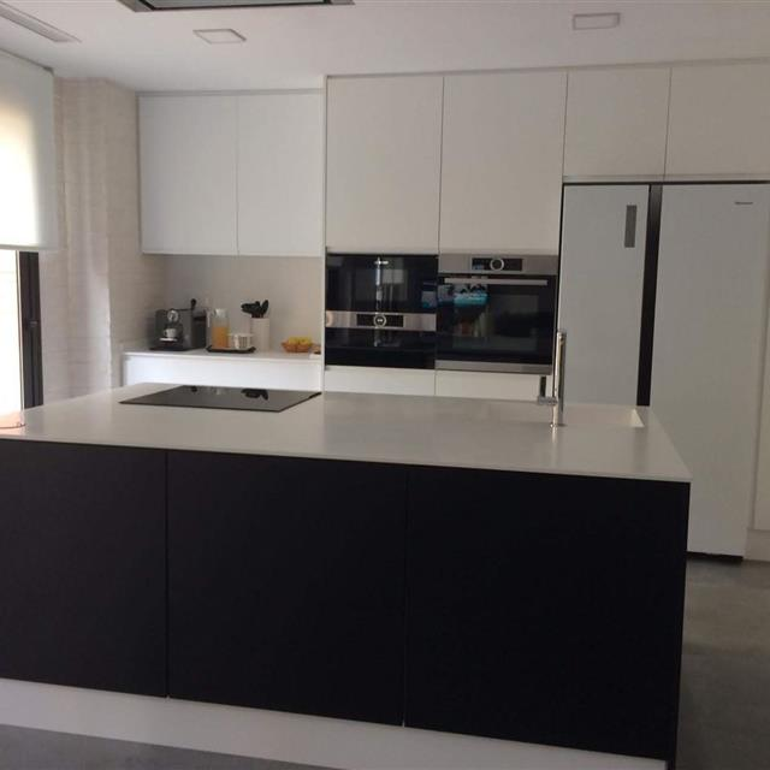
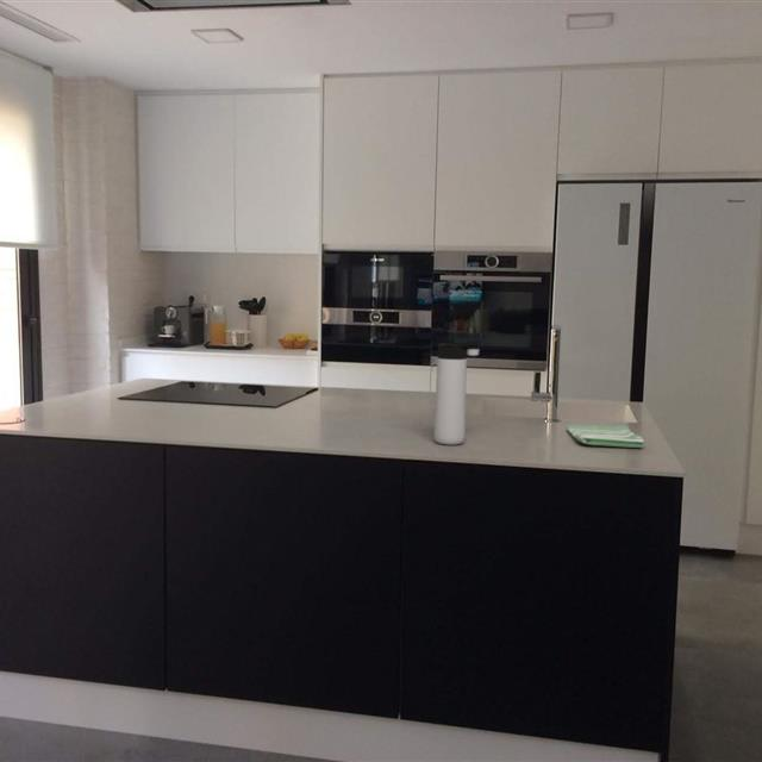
+ dish towel [566,424,645,449]
+ thermos bottle [432,337,485,446]
